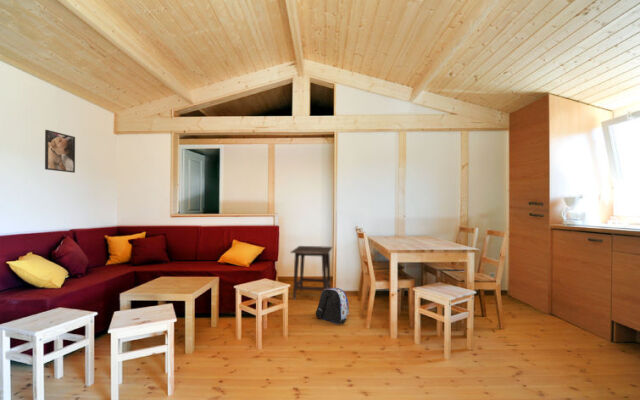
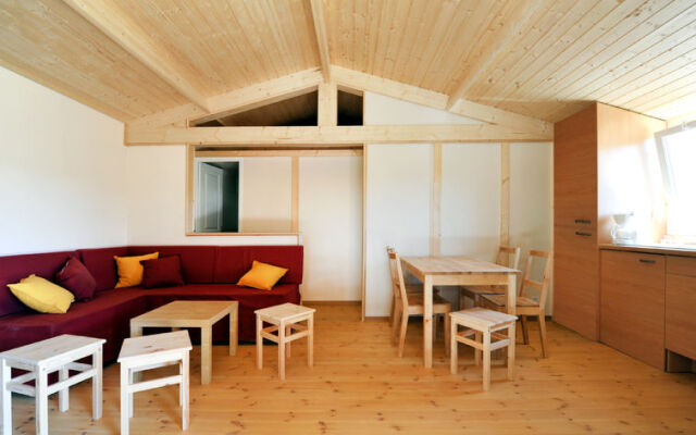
- backpack [315,287,350,325]
- side table [290,245,333,301]
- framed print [44,129,76,174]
